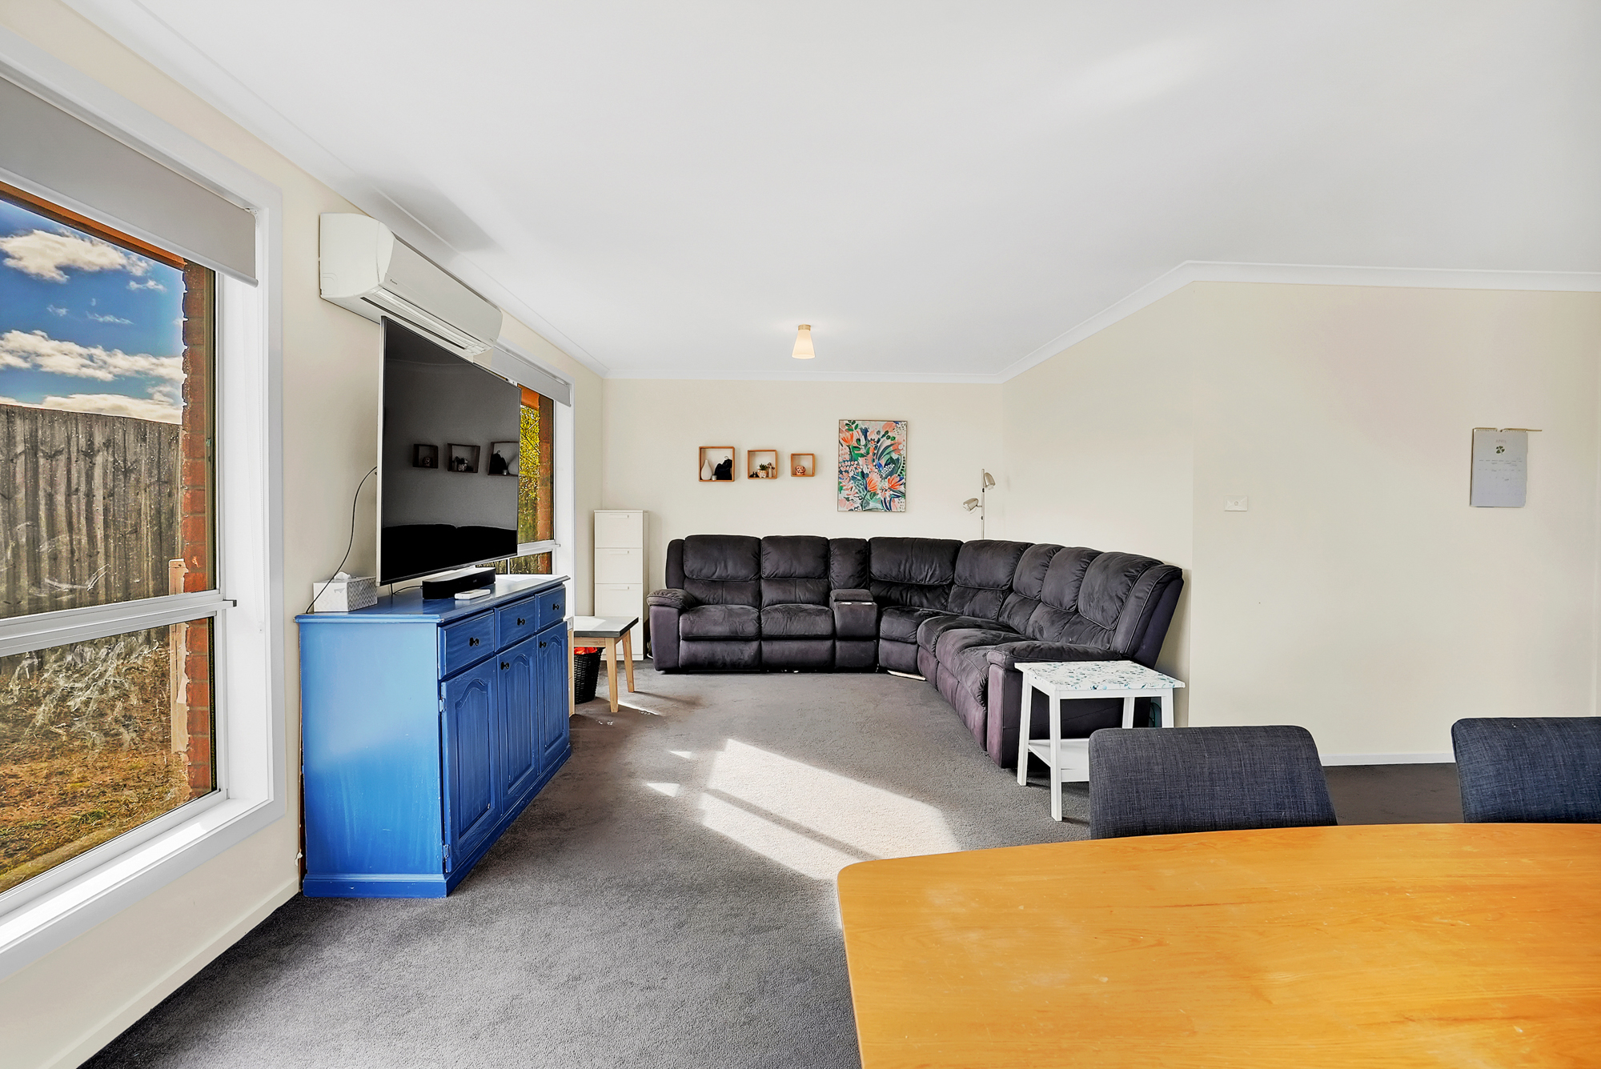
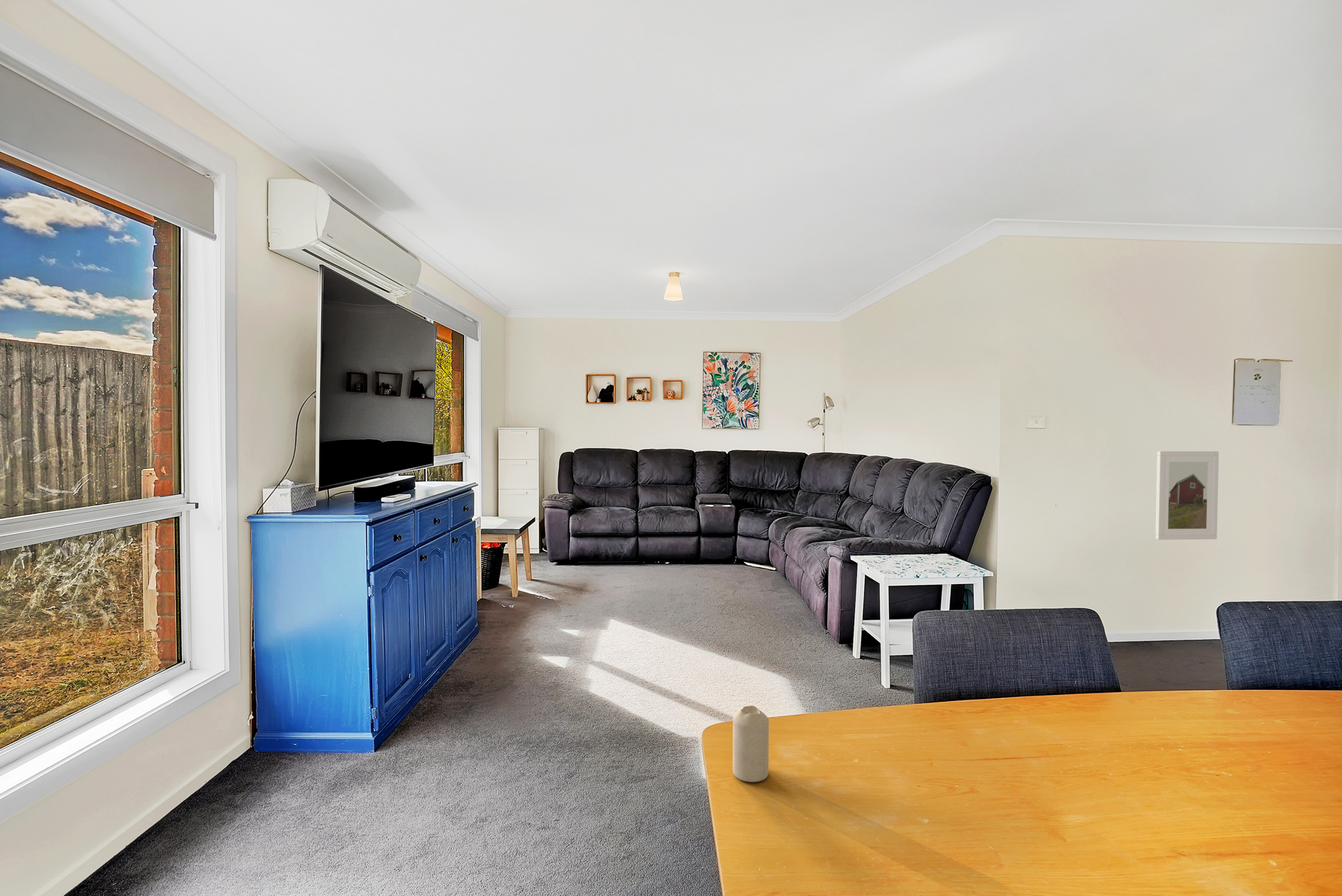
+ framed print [1155,451,1219,541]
+ candle [732,705,770,783]
